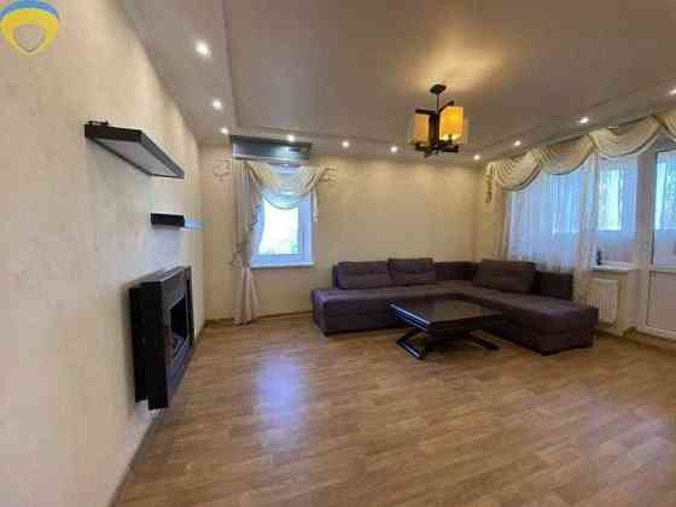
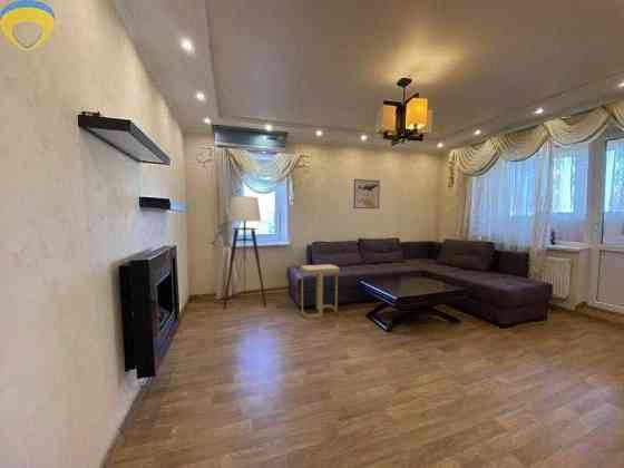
+ floor lamp [211,195,267,311]
+ side table [300,263,341,320]
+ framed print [352,178,381,209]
